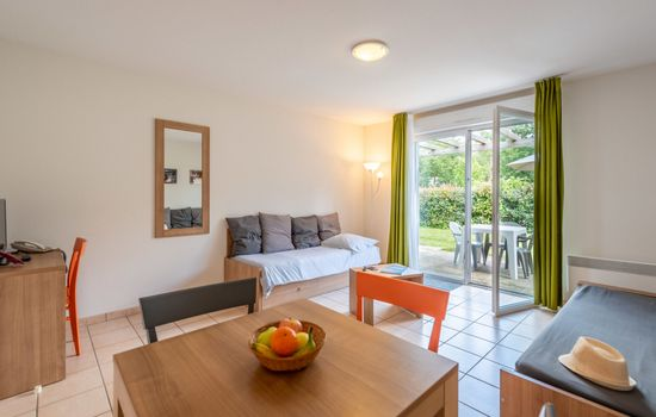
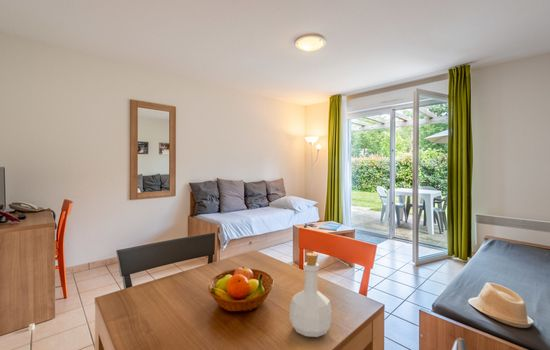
+ bottle [289,252,333,338]
